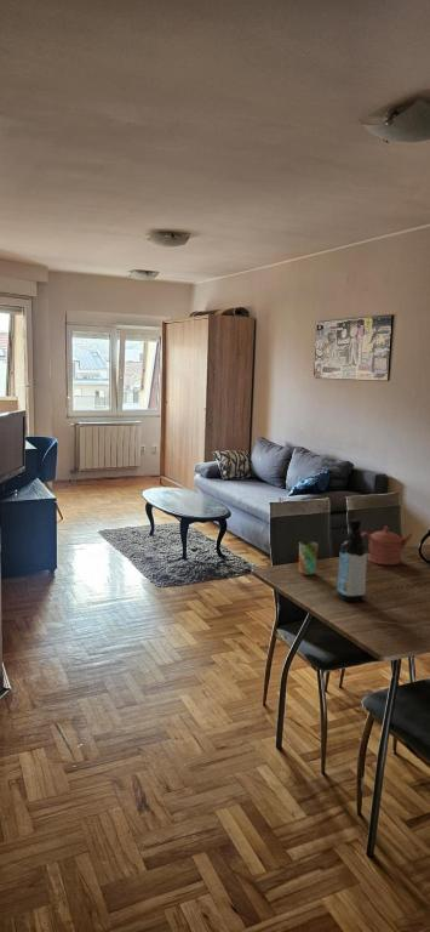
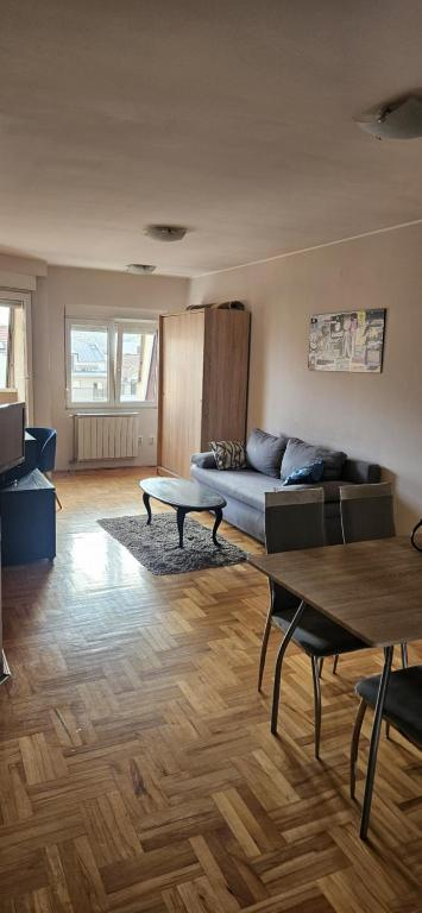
- teapot [361,525,414,566]
- water bottle [336,518,368,603]
- cup [298,540,320,576]
